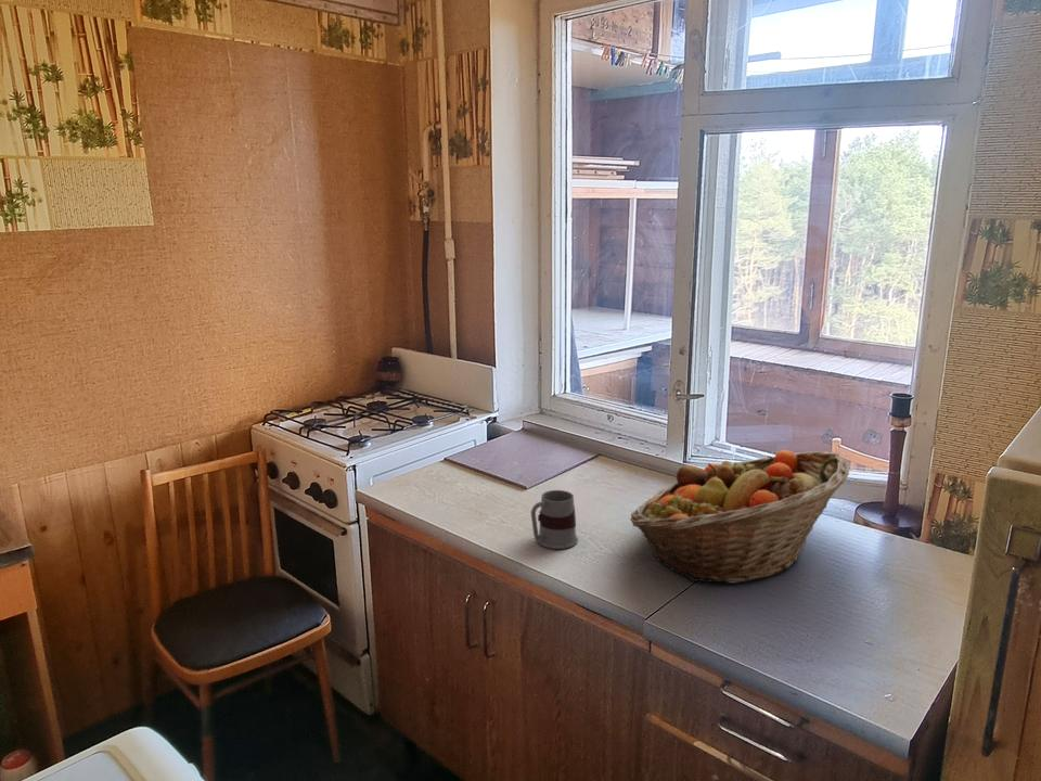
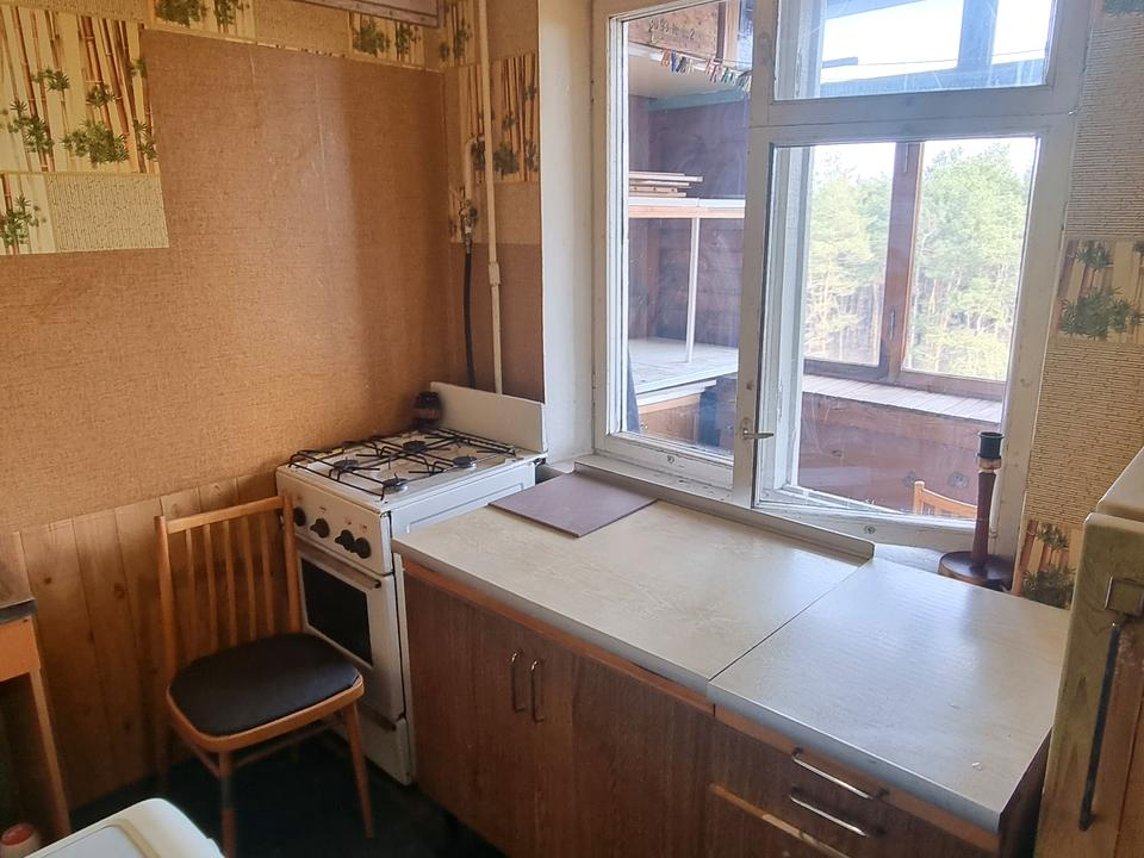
- mug [530,489,579,550]
- fruit basket [629,449,850,585]
